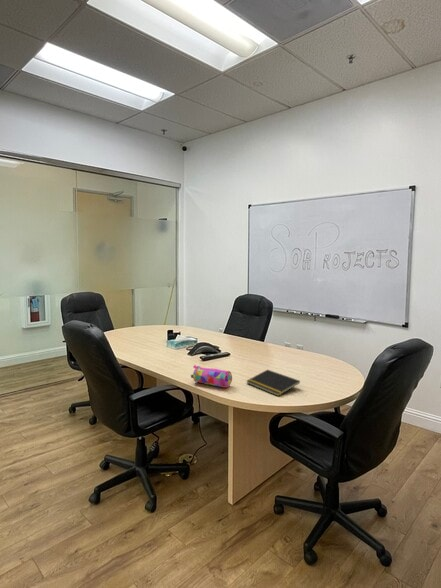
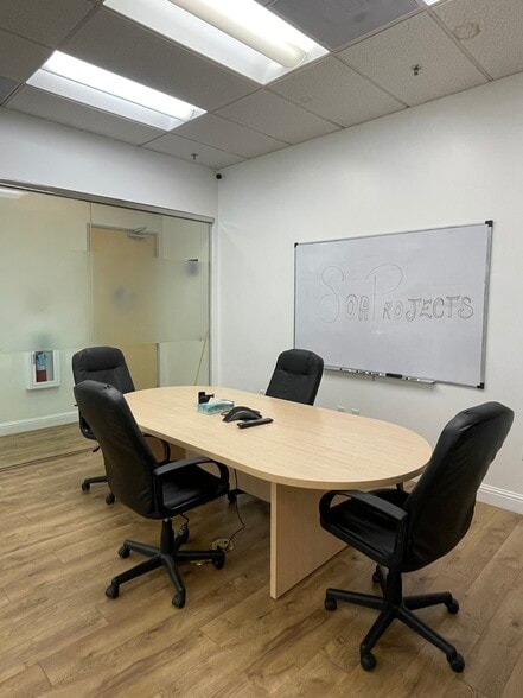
- pencil case [190,364,233,389]
- notepad [246,369,301,397]
